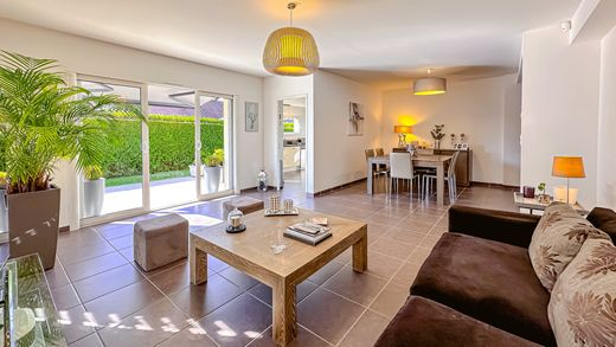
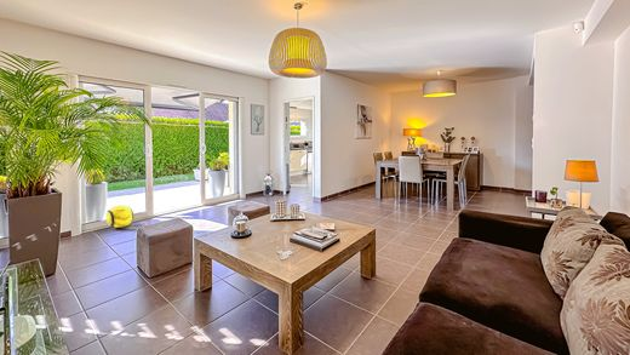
+ ball [105,204,134,229]
